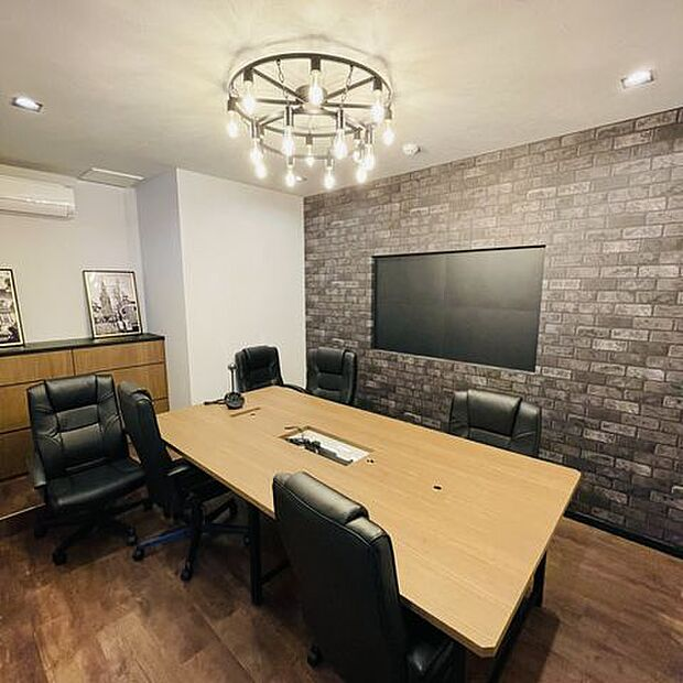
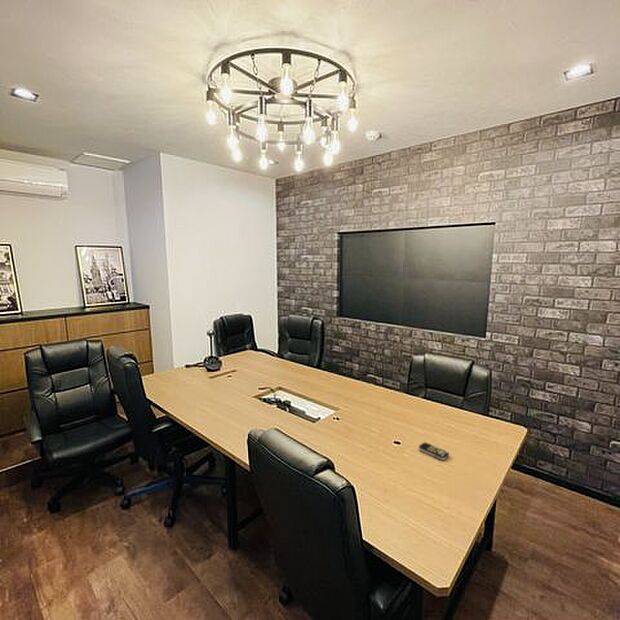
+ remote control [418,442,450,461]
